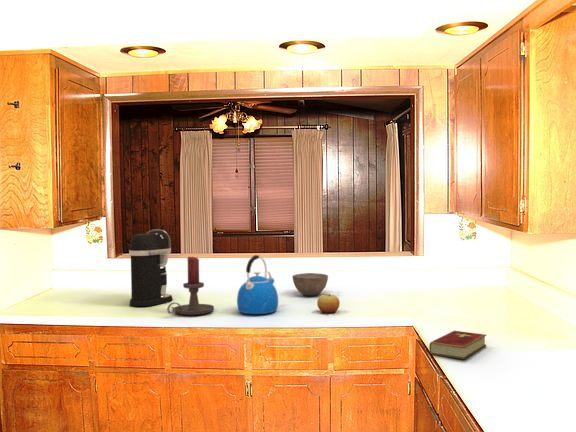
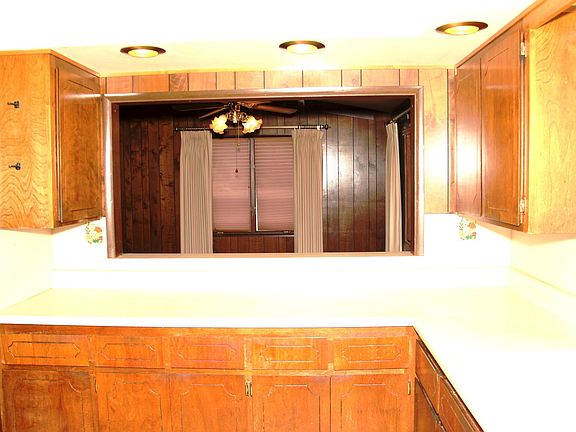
- kettle [236,254,279,315]
- apple [316,293,341,314]
- bowl [291,272,329,297]
- hardcover book [428,330,487,360]
- candle holder [166,256,215,316]
- coffee maker [128,228,174,307]
